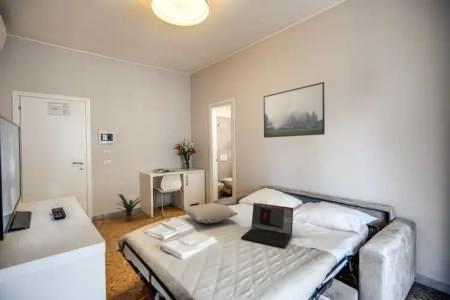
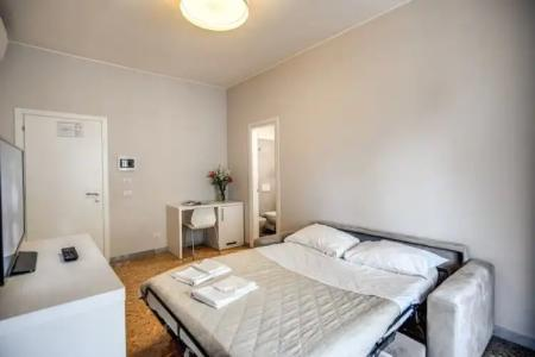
- potted plant [115,193,142,223]
- pillow [182,202,239,225]
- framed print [263,81,326,139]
- laptop [240,202,294,249]
